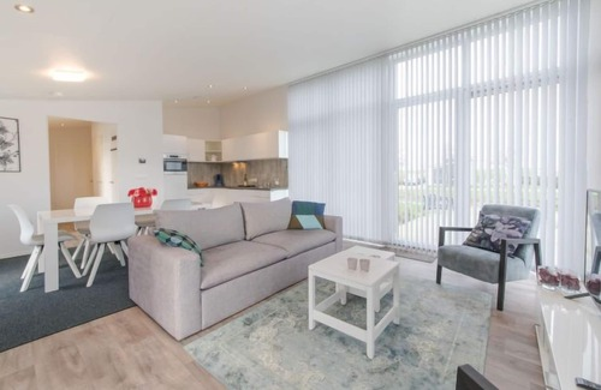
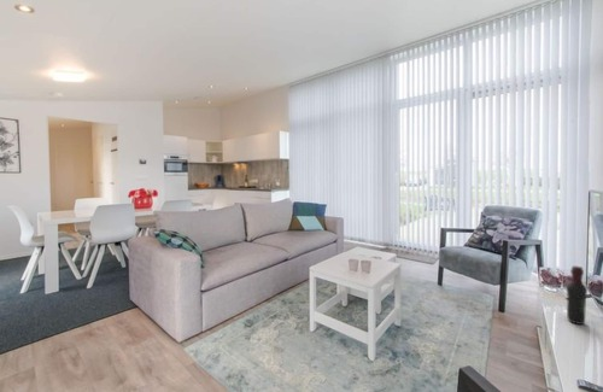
+ wine bottle [566,265,589,326]
